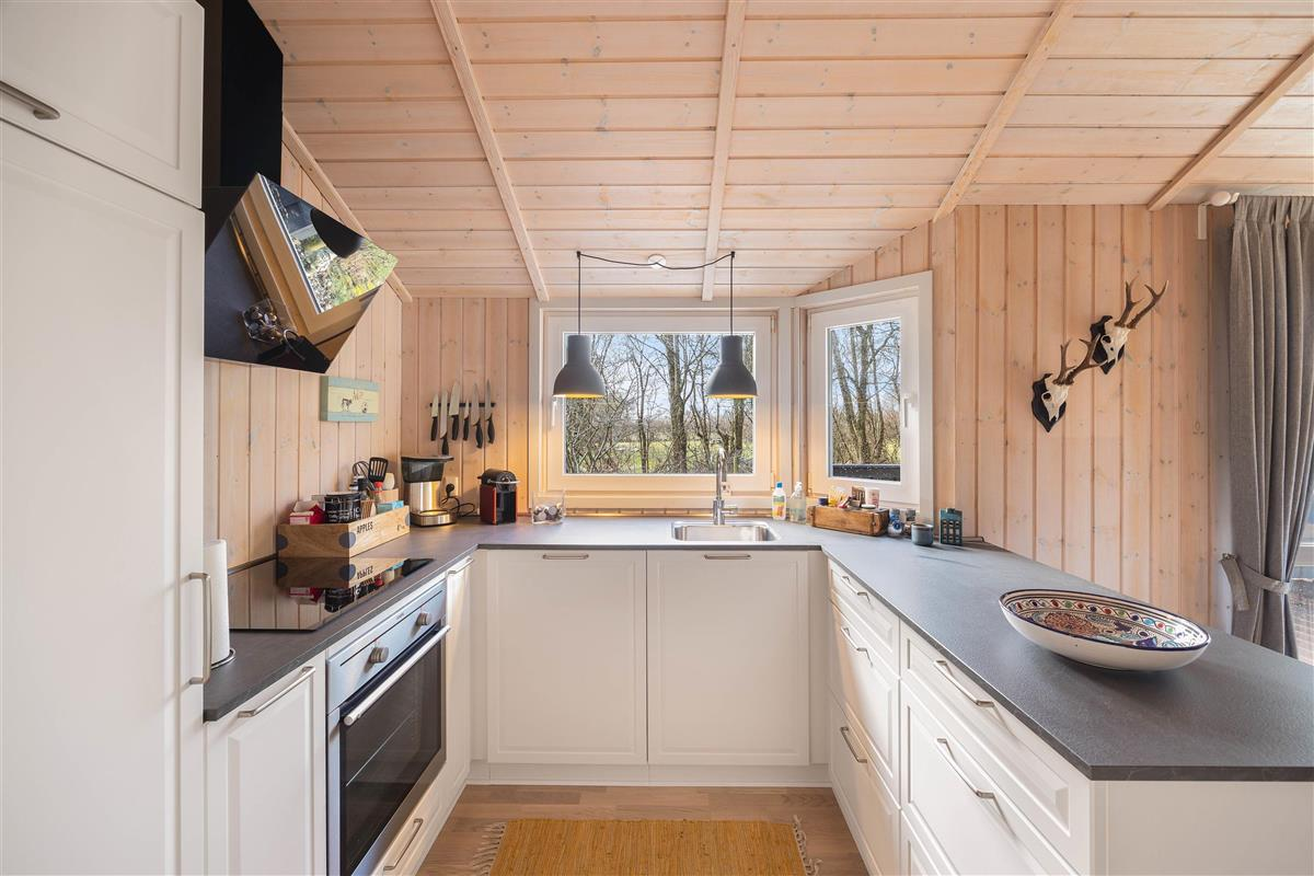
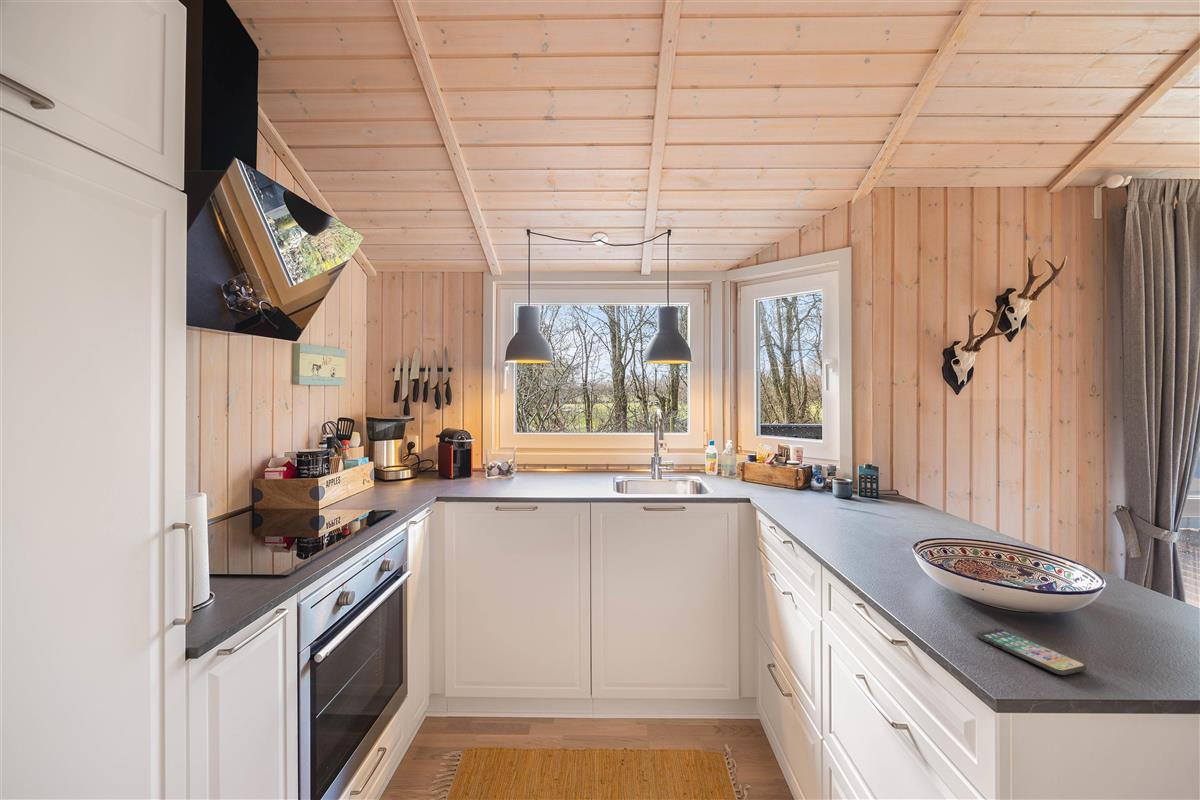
+ smartphone [974,628,1088,676]
